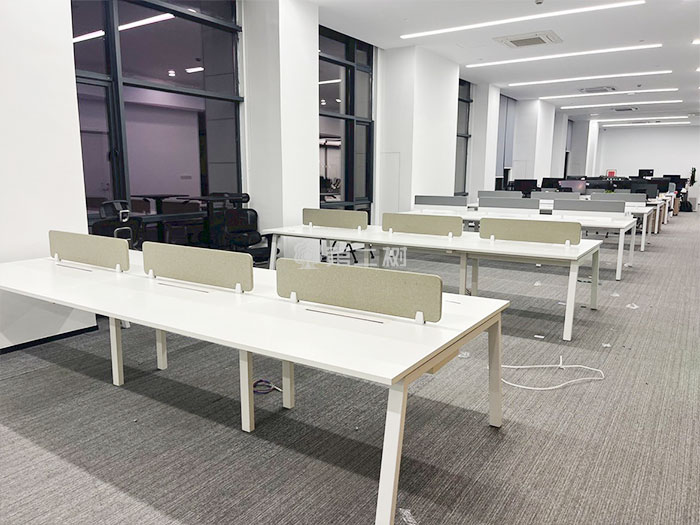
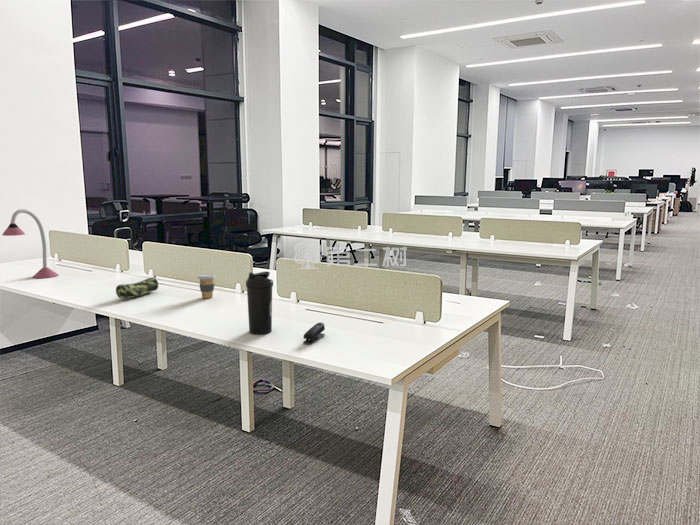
+ pencil case [115,277,159,300]
+ coffee cup [197,273,216,299]
+ water bottle [245,271,274,335]
+ desk lamp [1,208,60,279]
+ stapler [302,321,326,345]
